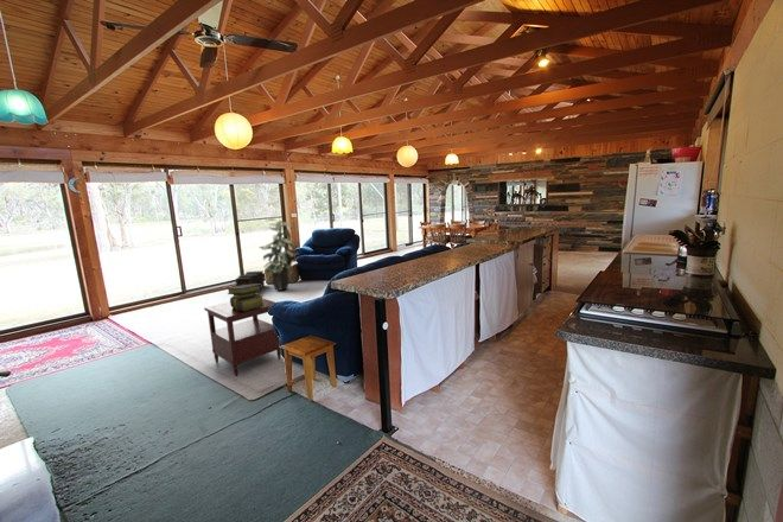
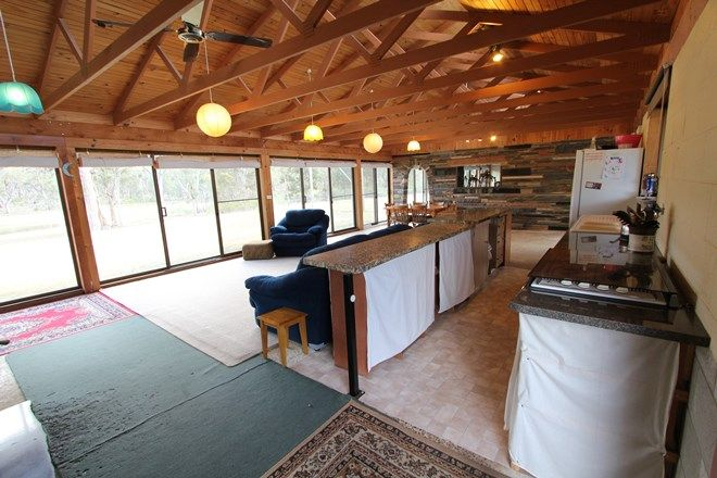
- storage box [235,269,266,293]
- indoor plant [257,217,300,292]
- side table [203,297,282,377]
- stack of books [227,285,265,311]
